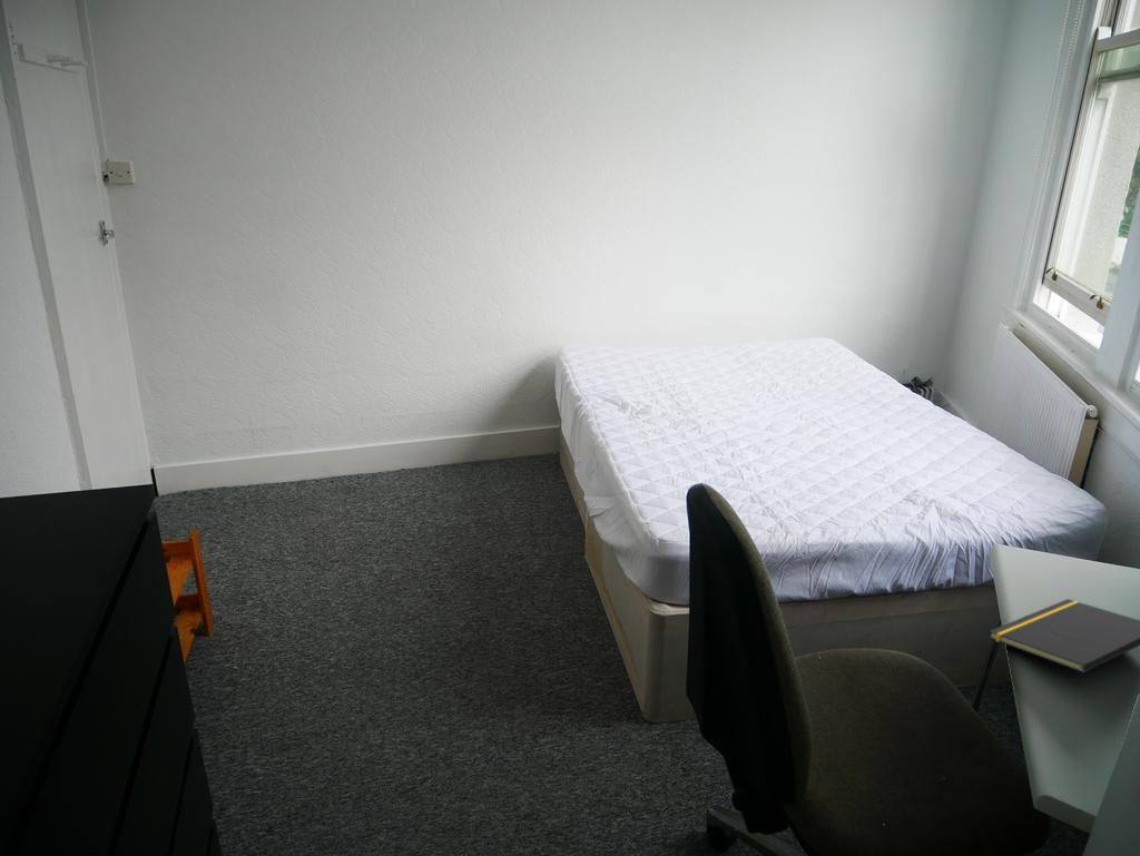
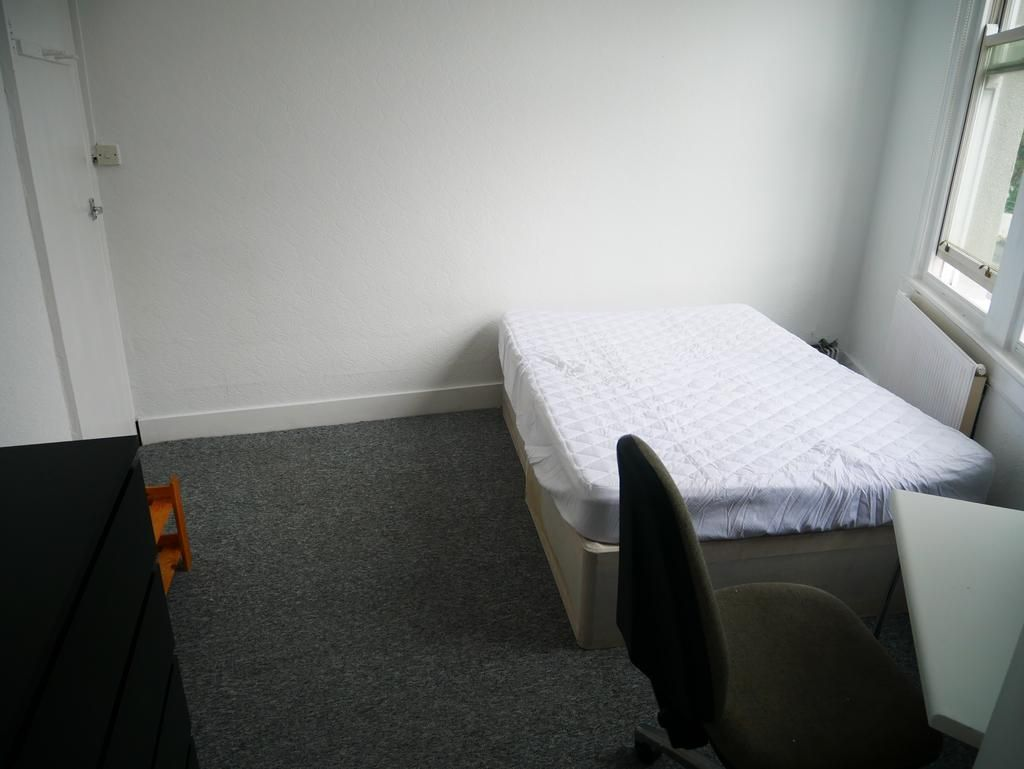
- notepad [989,598,1140,675]
